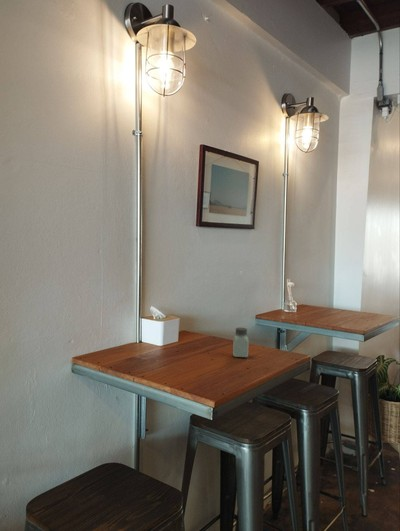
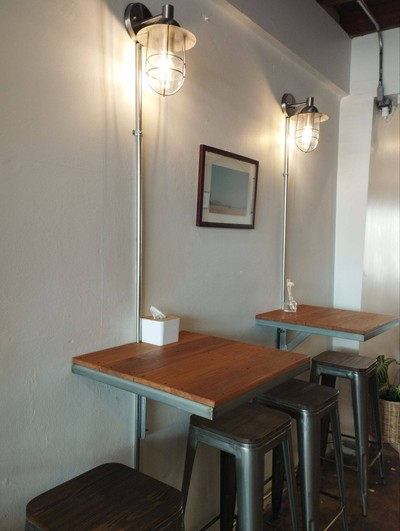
- saltshaker [232,327,250,358]
